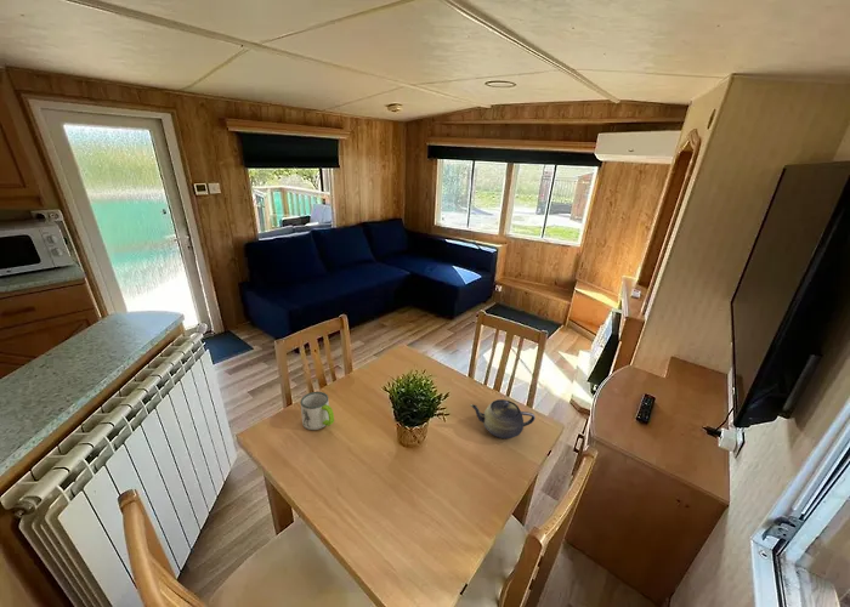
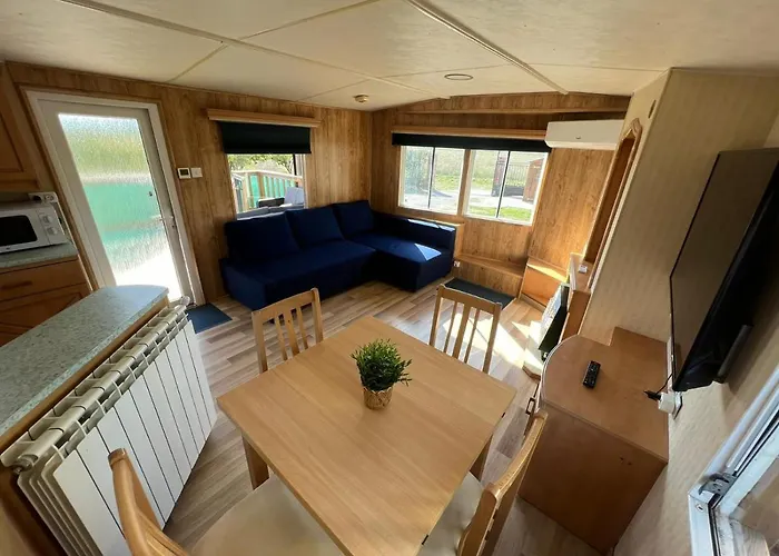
- teapot [469,398,537,439]
- mug [299,391,335,431]
